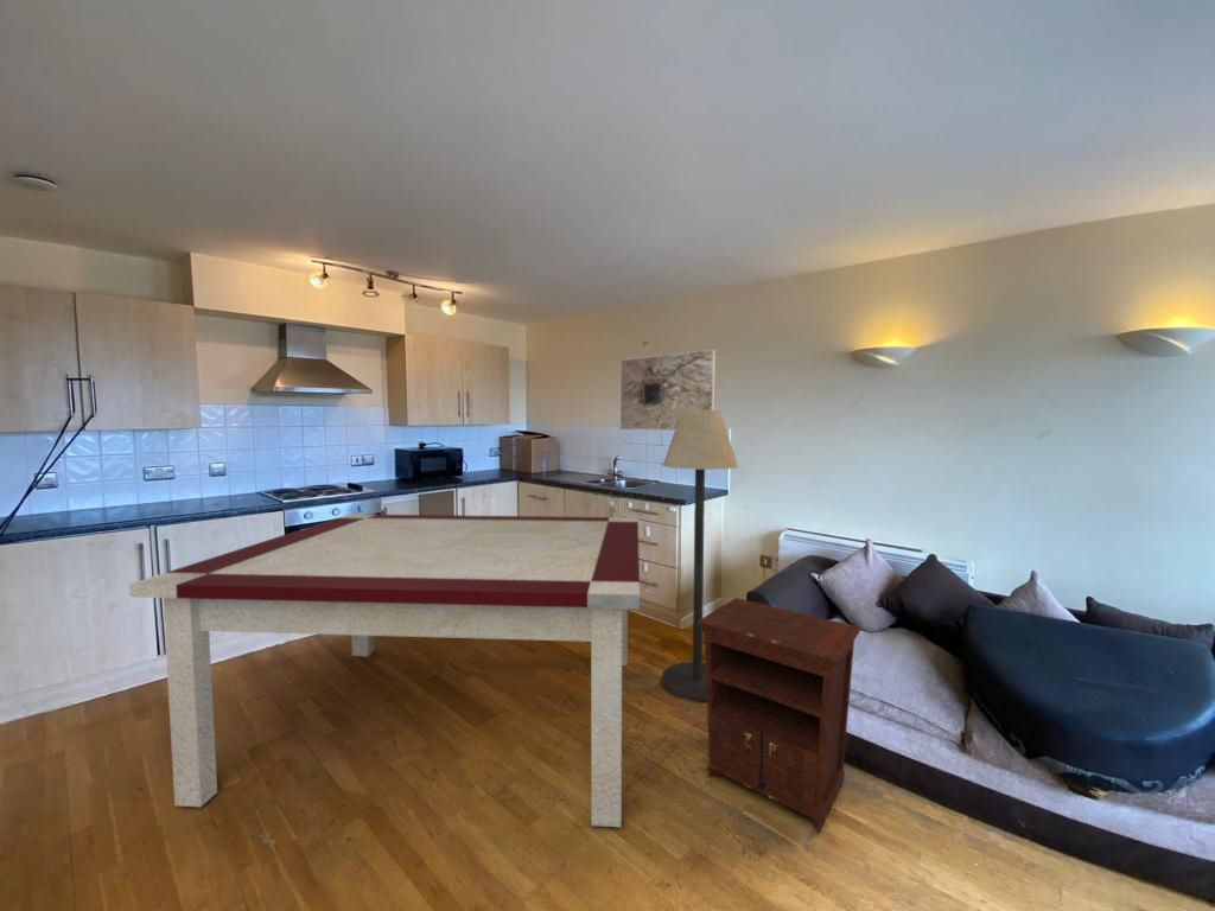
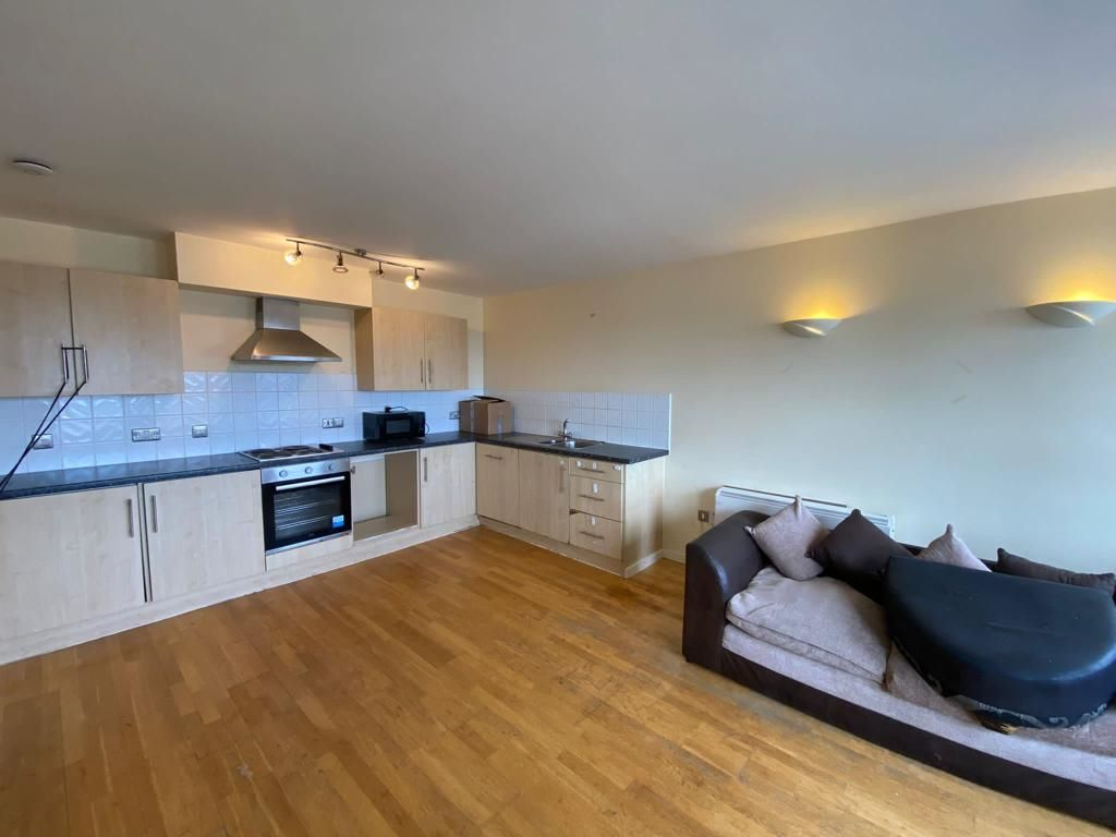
- nightstand [698,597,864,834]
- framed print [619,349,717,432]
- dining table [128,512,641,828]
- floor lamp [661,409,739,702]
